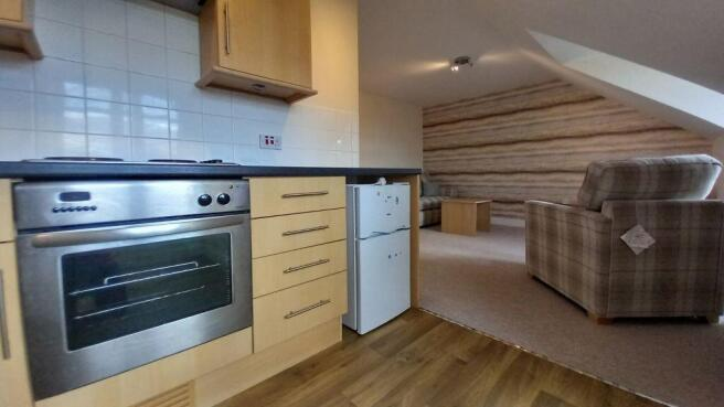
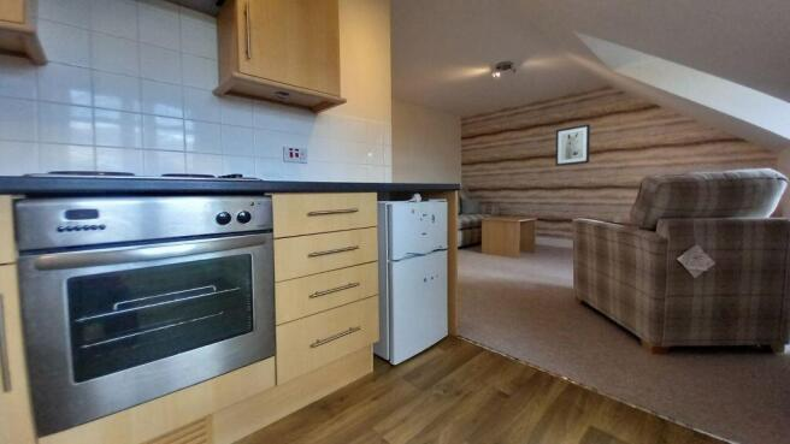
+ wall art [554,123,591,167]
